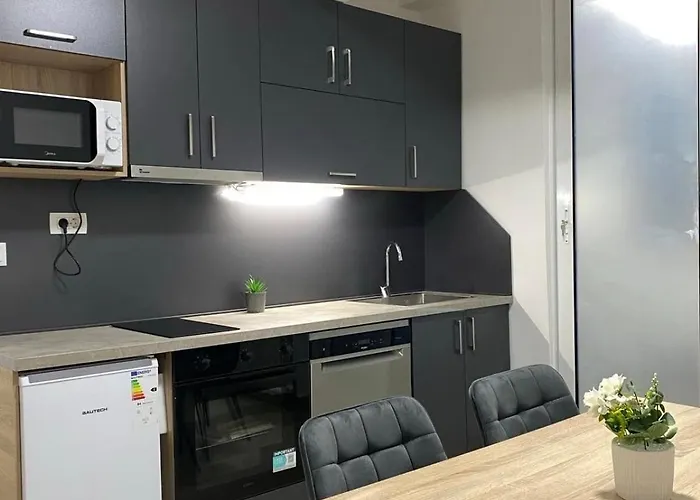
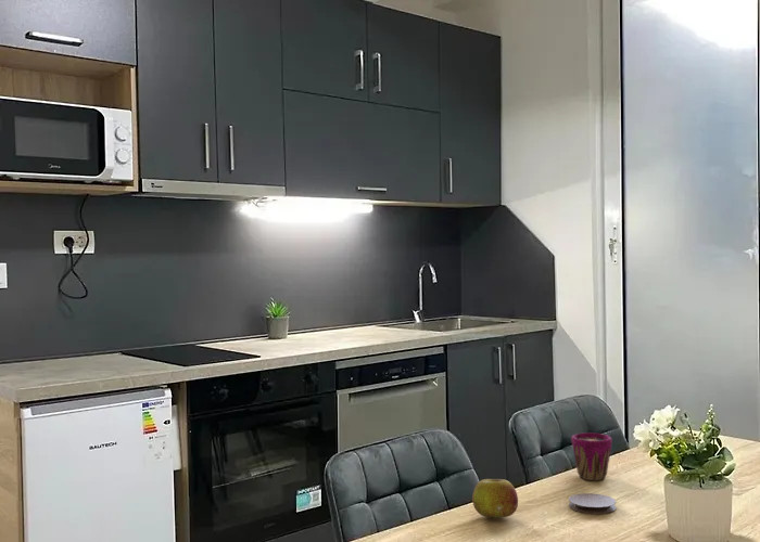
+ coaster [568,492,617,515]
+ cup [570,431,613,481]
+ fruit [471,478,519,518]
